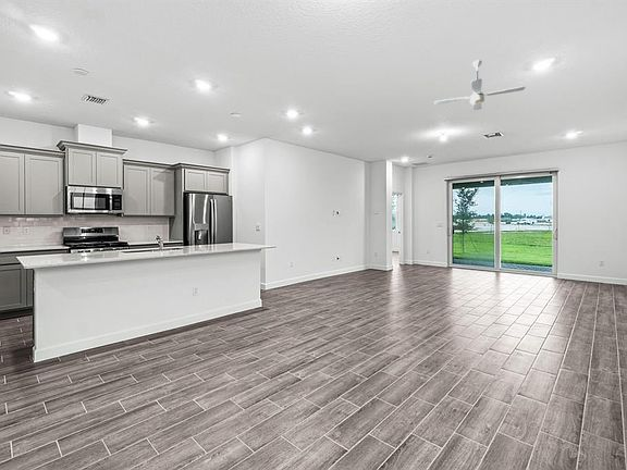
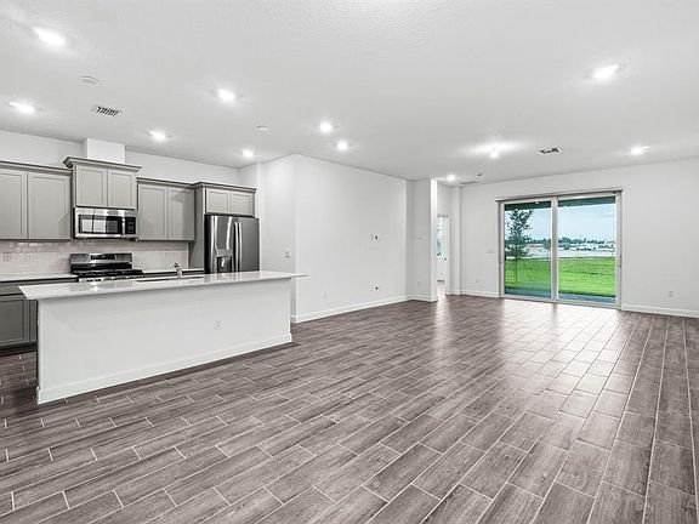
- ceiling fan [433,59,526,111]
